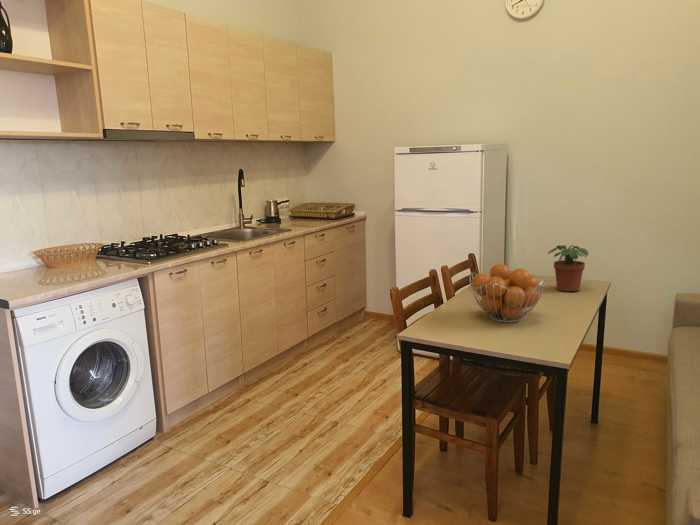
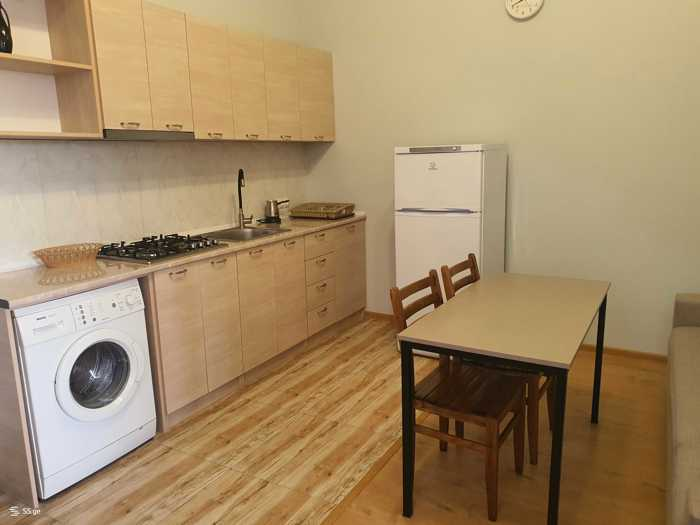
- potted plant [547,244,589,293]
- fruit basket [468,263,546,323]
